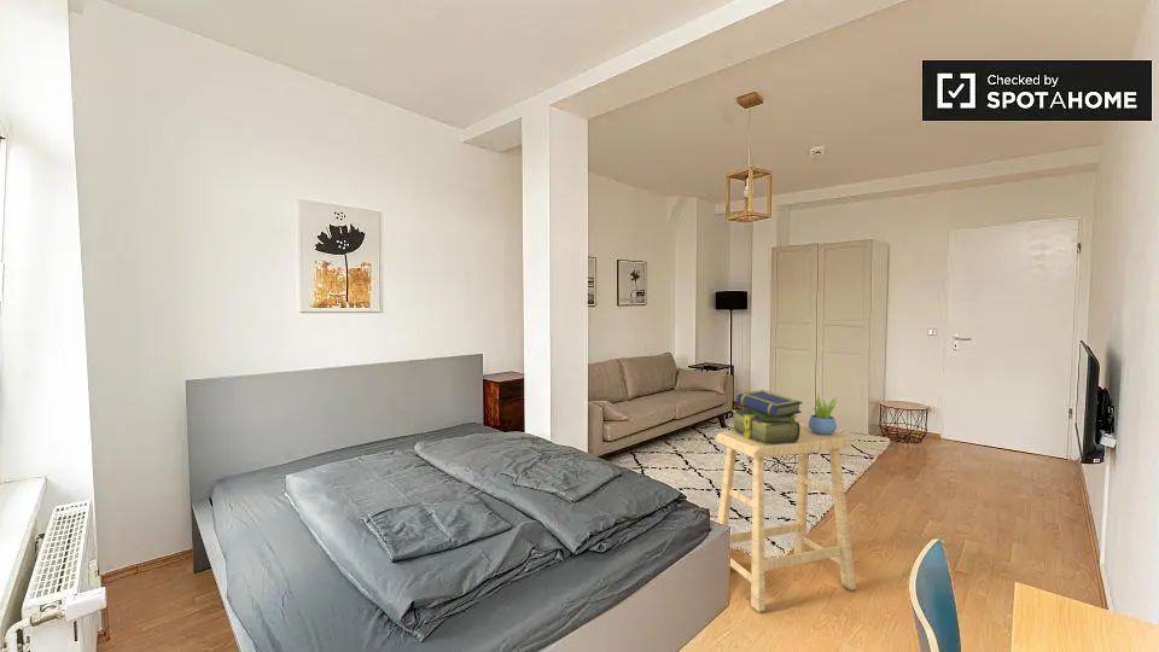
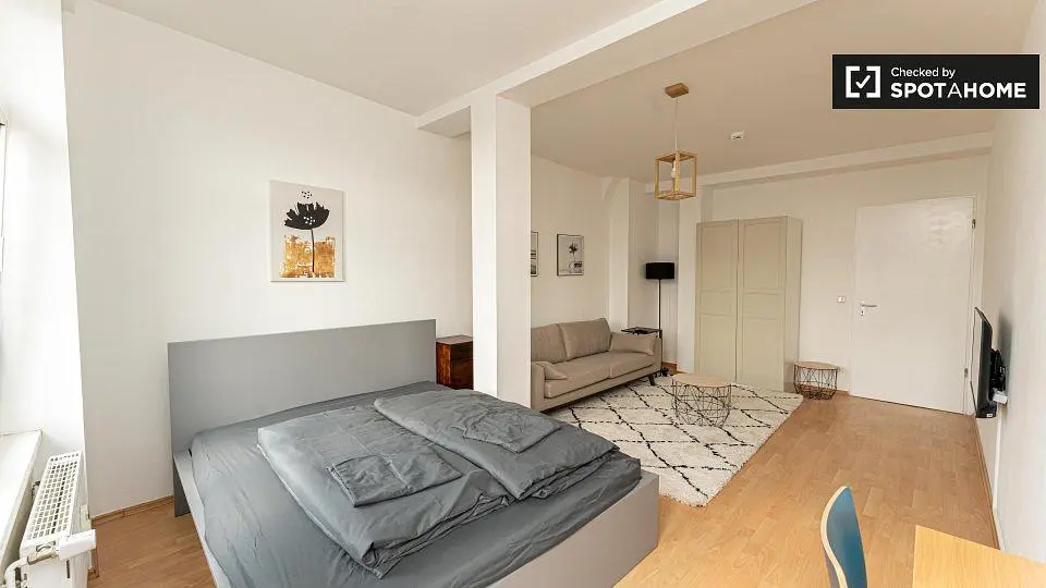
- stack of books [730,389,803,446]
- stool [715,423,857,613]
- succulent plant [808,392,838,435]
